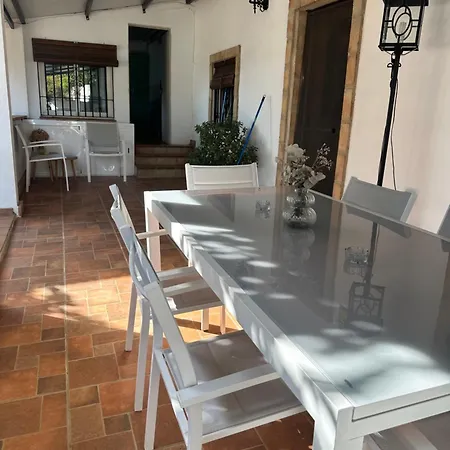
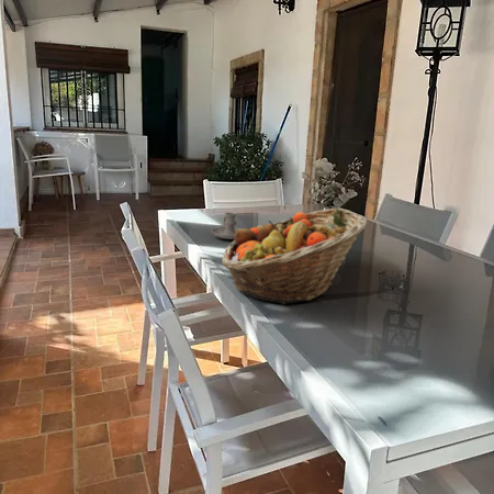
+ candle holder [211,212,243,240]
+ fruit basket [221,207,369,305]
